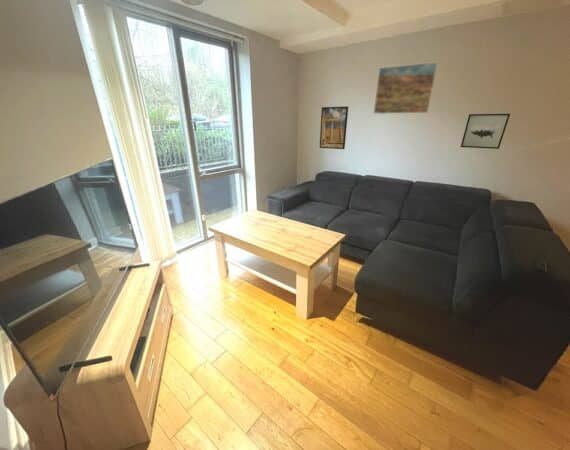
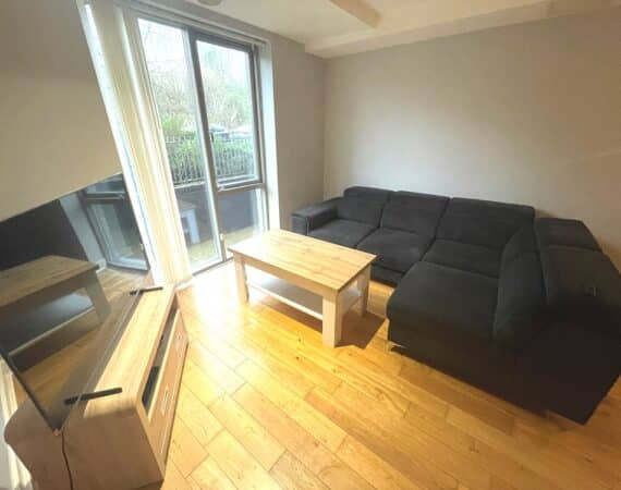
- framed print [319,105,349,150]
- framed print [373,61,439,115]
- wall art [460,113,511,150]
